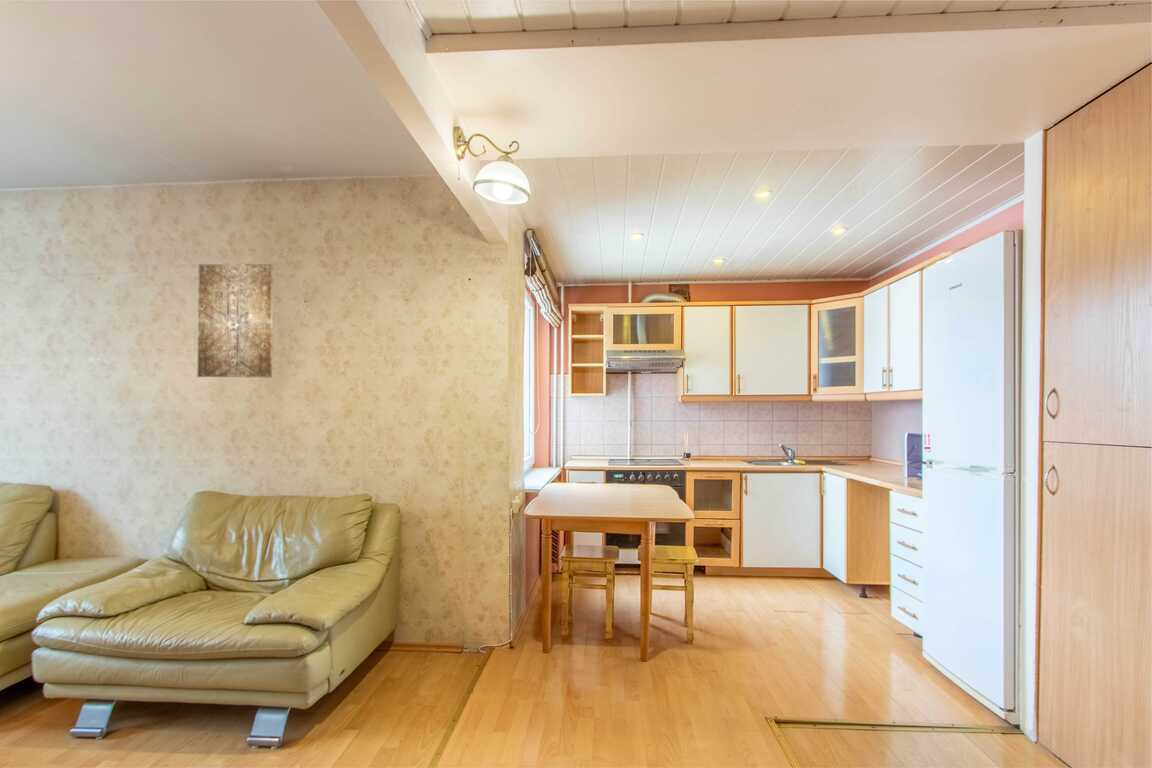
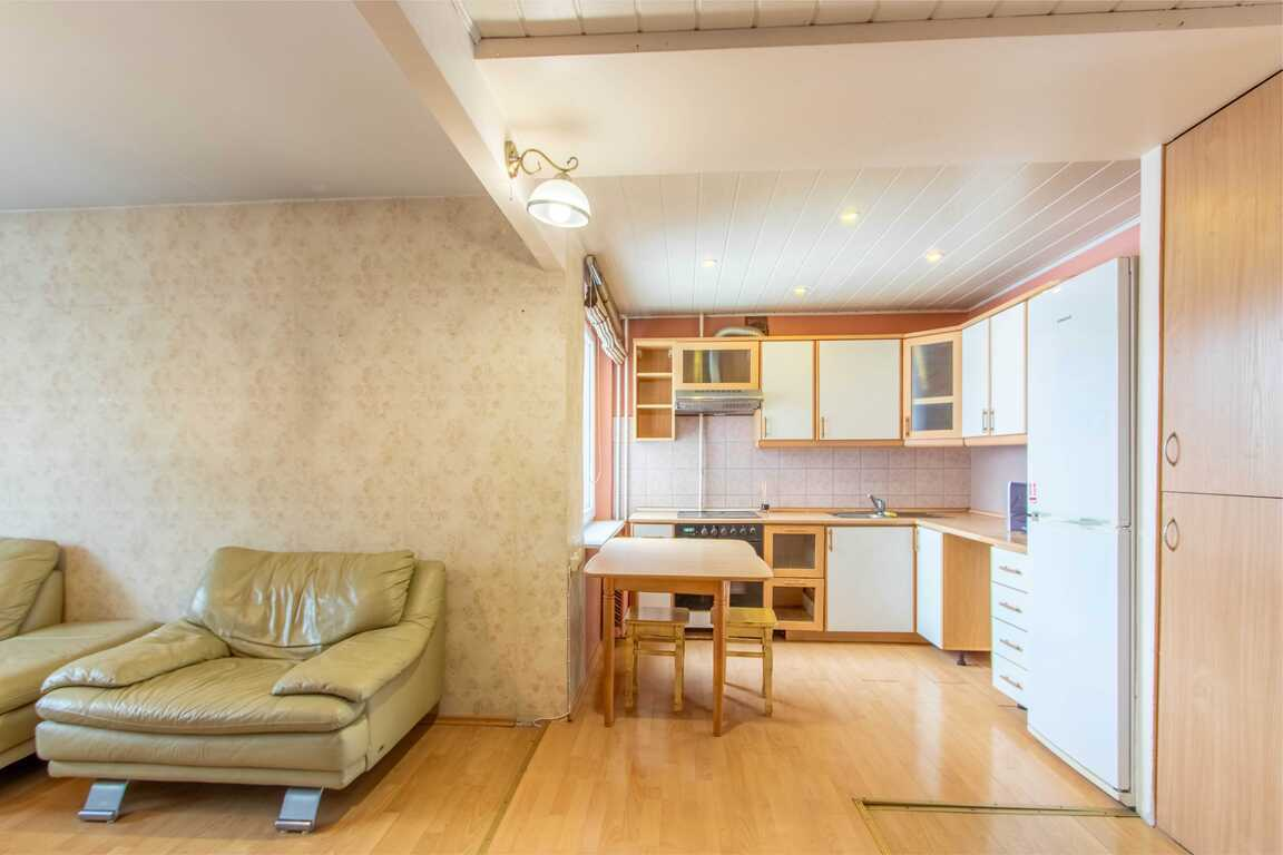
- wall art [196,263,274,378]
